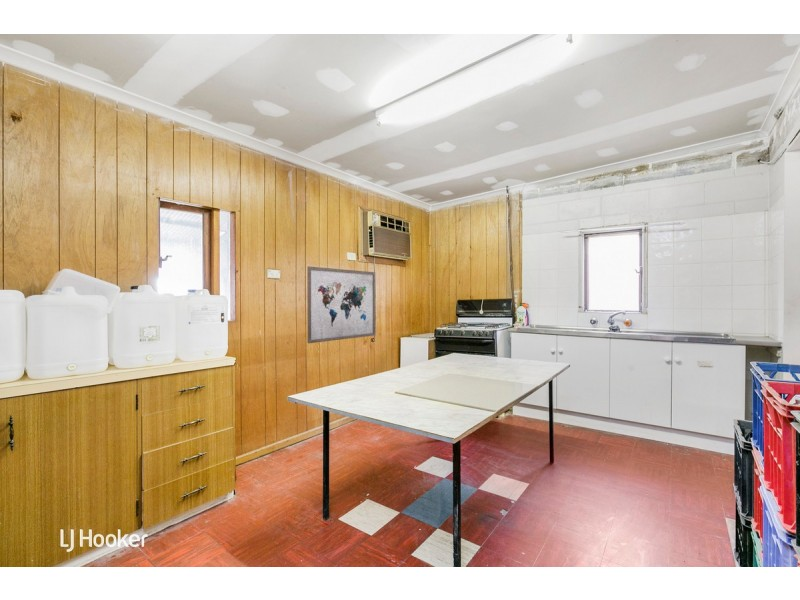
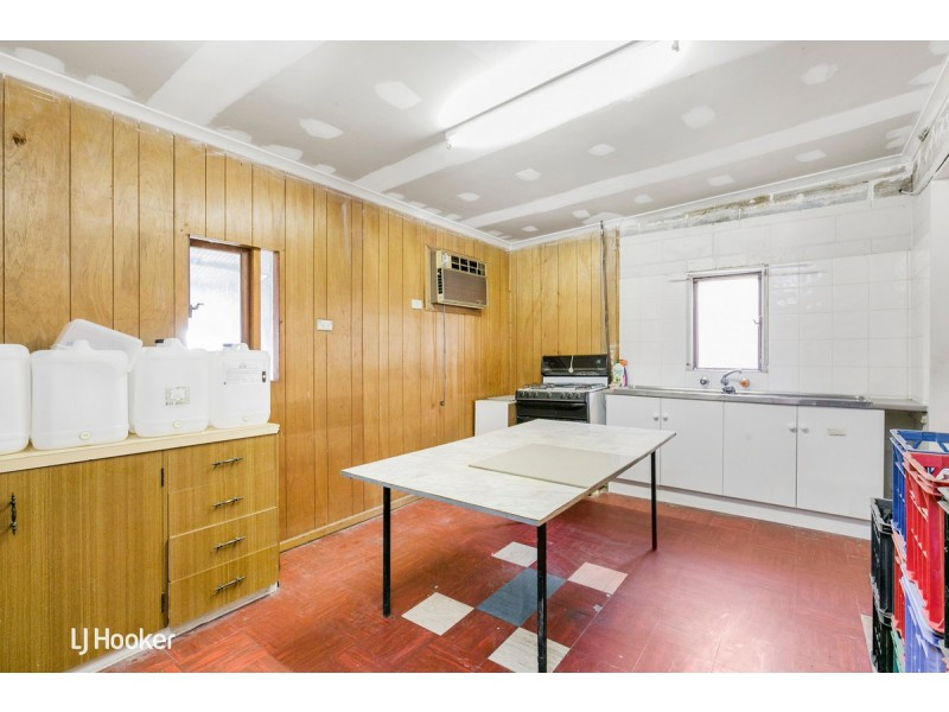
- wall art [306,265,376,344]
